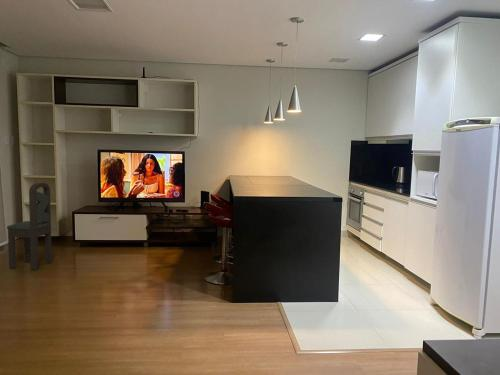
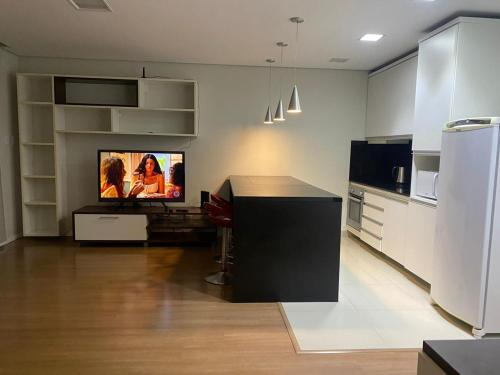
- chair [6,182,53,271]
